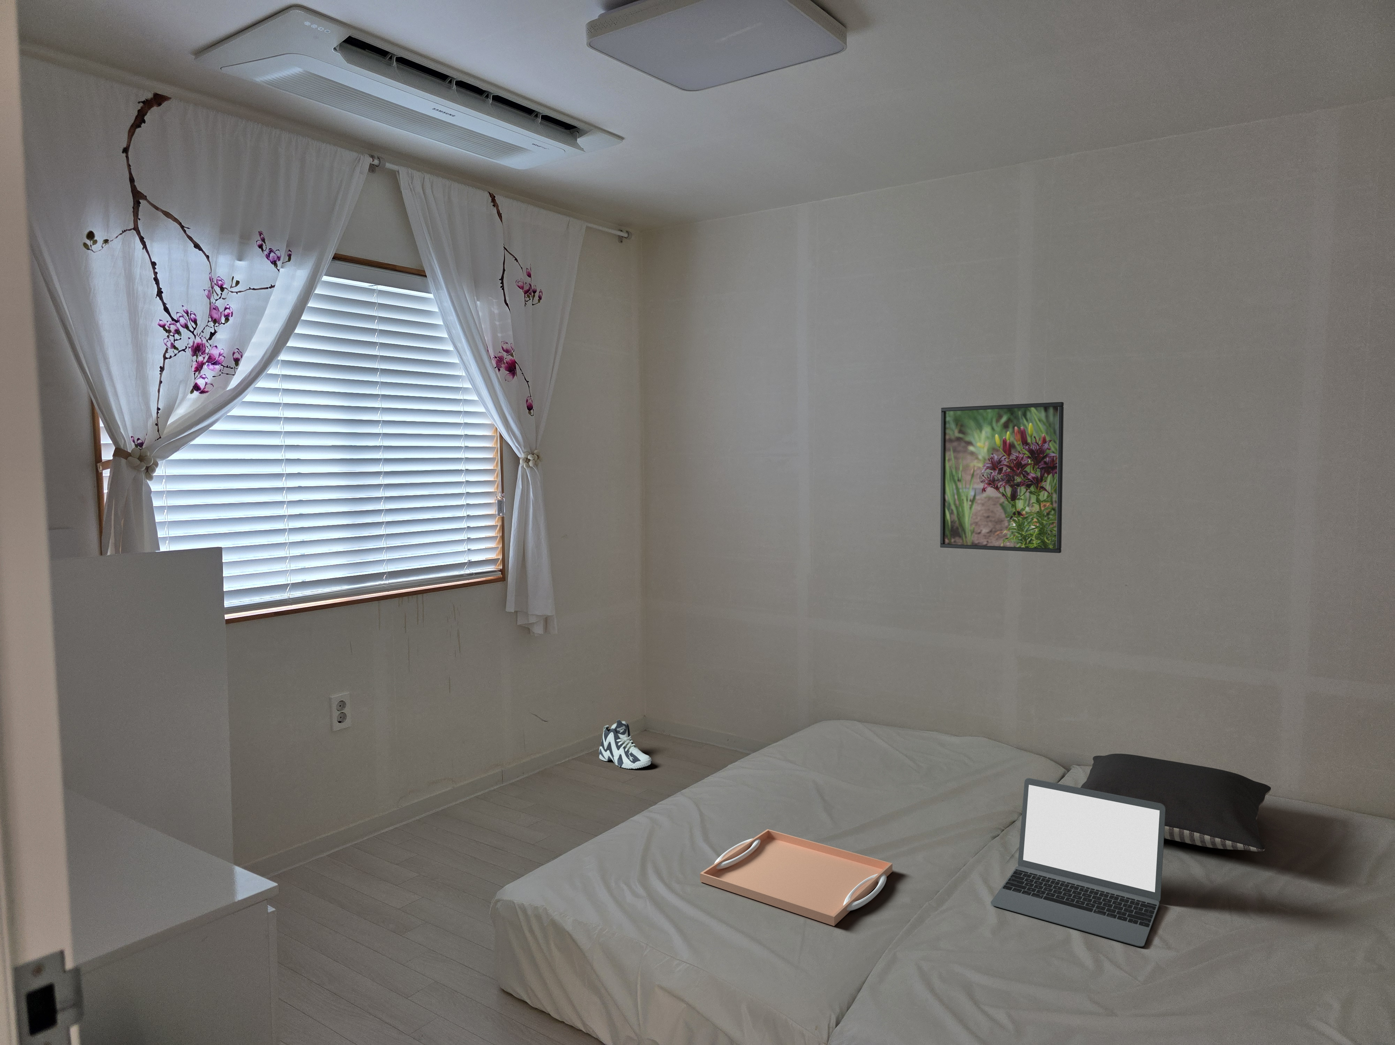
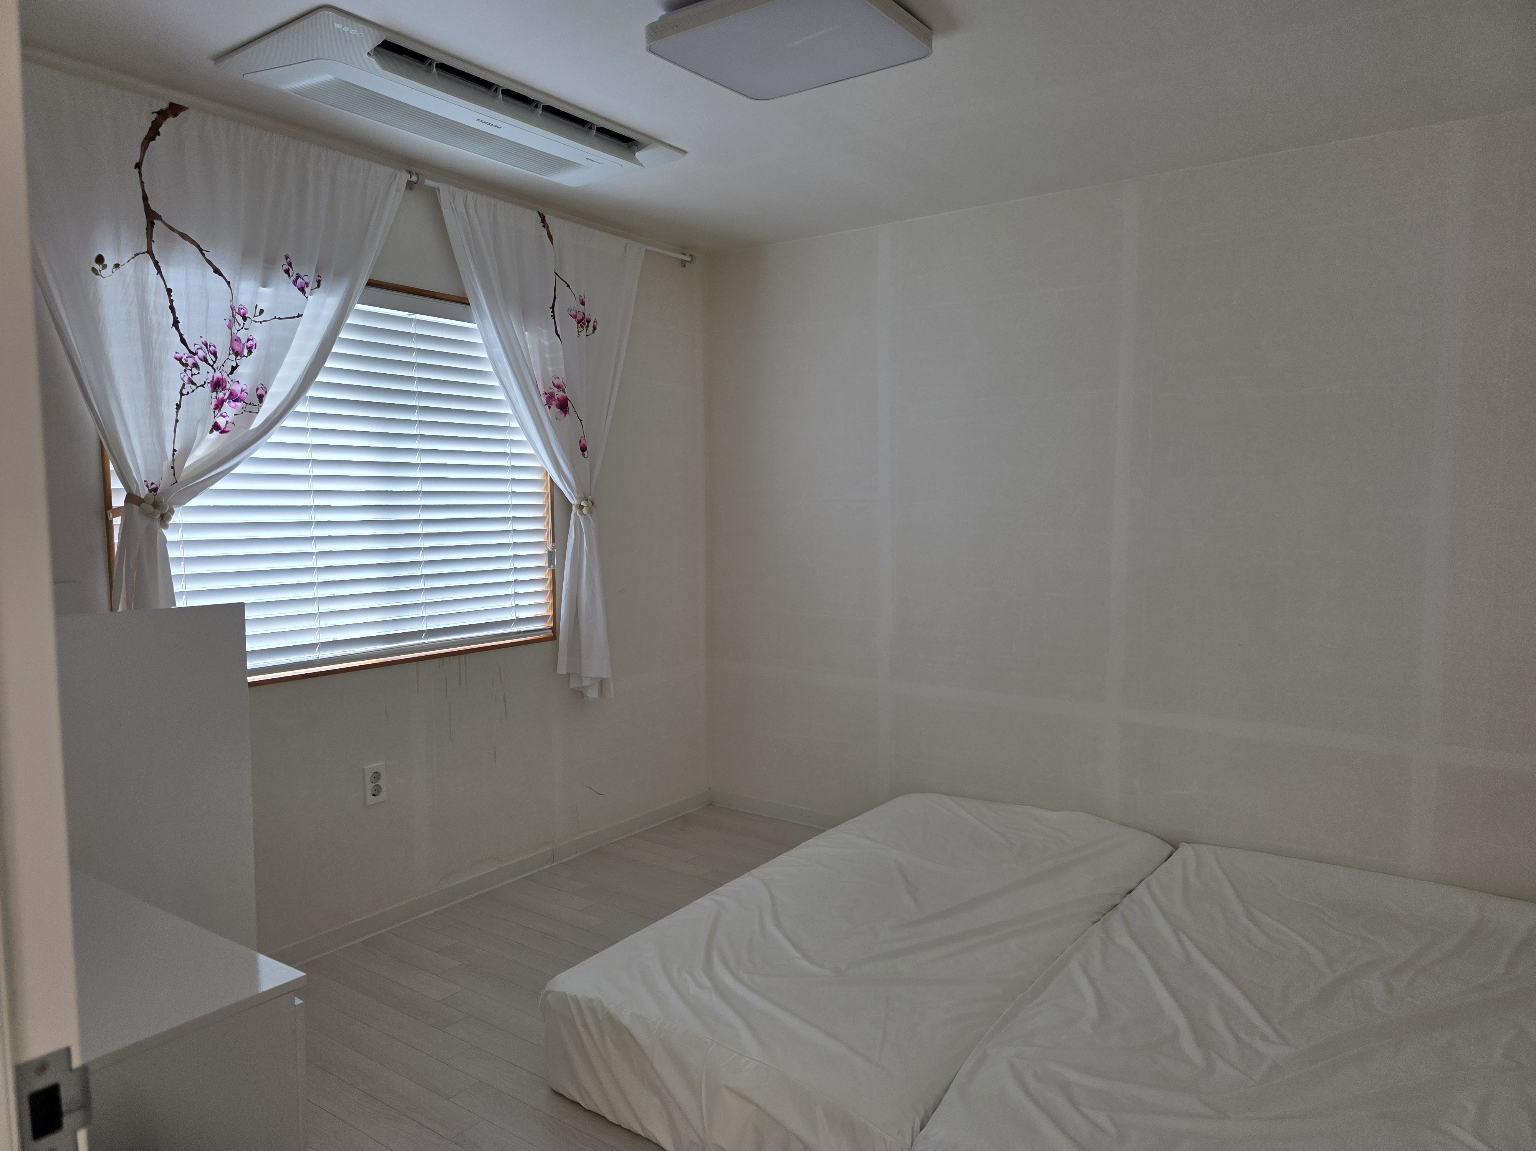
- laptop [990,777,1165,947]
- sneaker [599,719,652,769]
- pillow [1080,753,1271,852]
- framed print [939,402,1064,553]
- serving tray [700,829,893,926]
